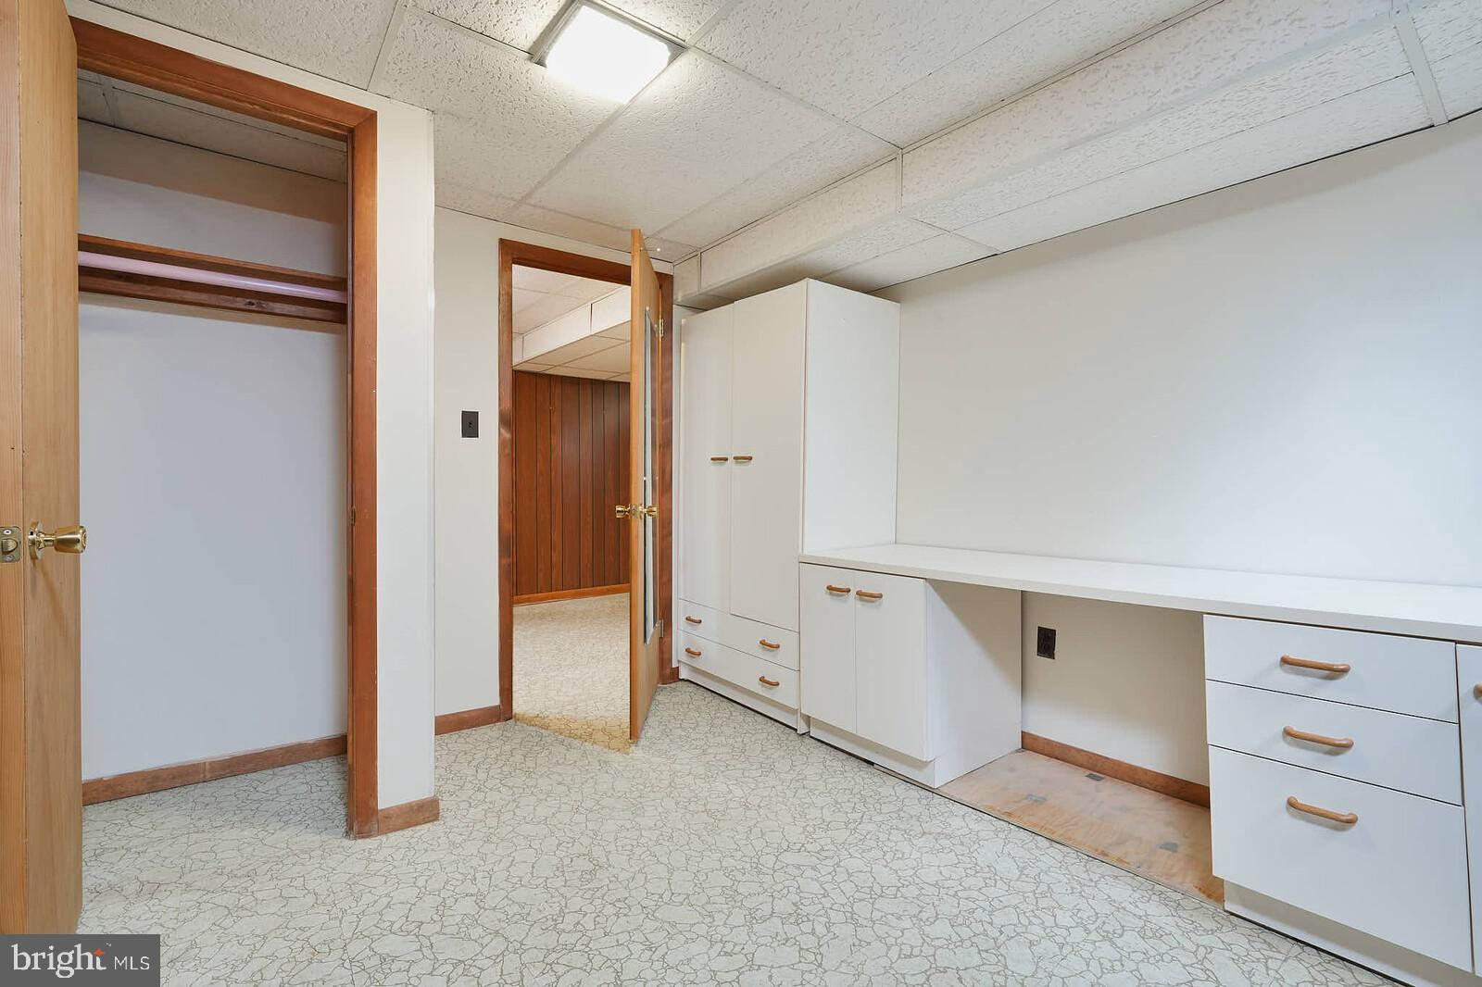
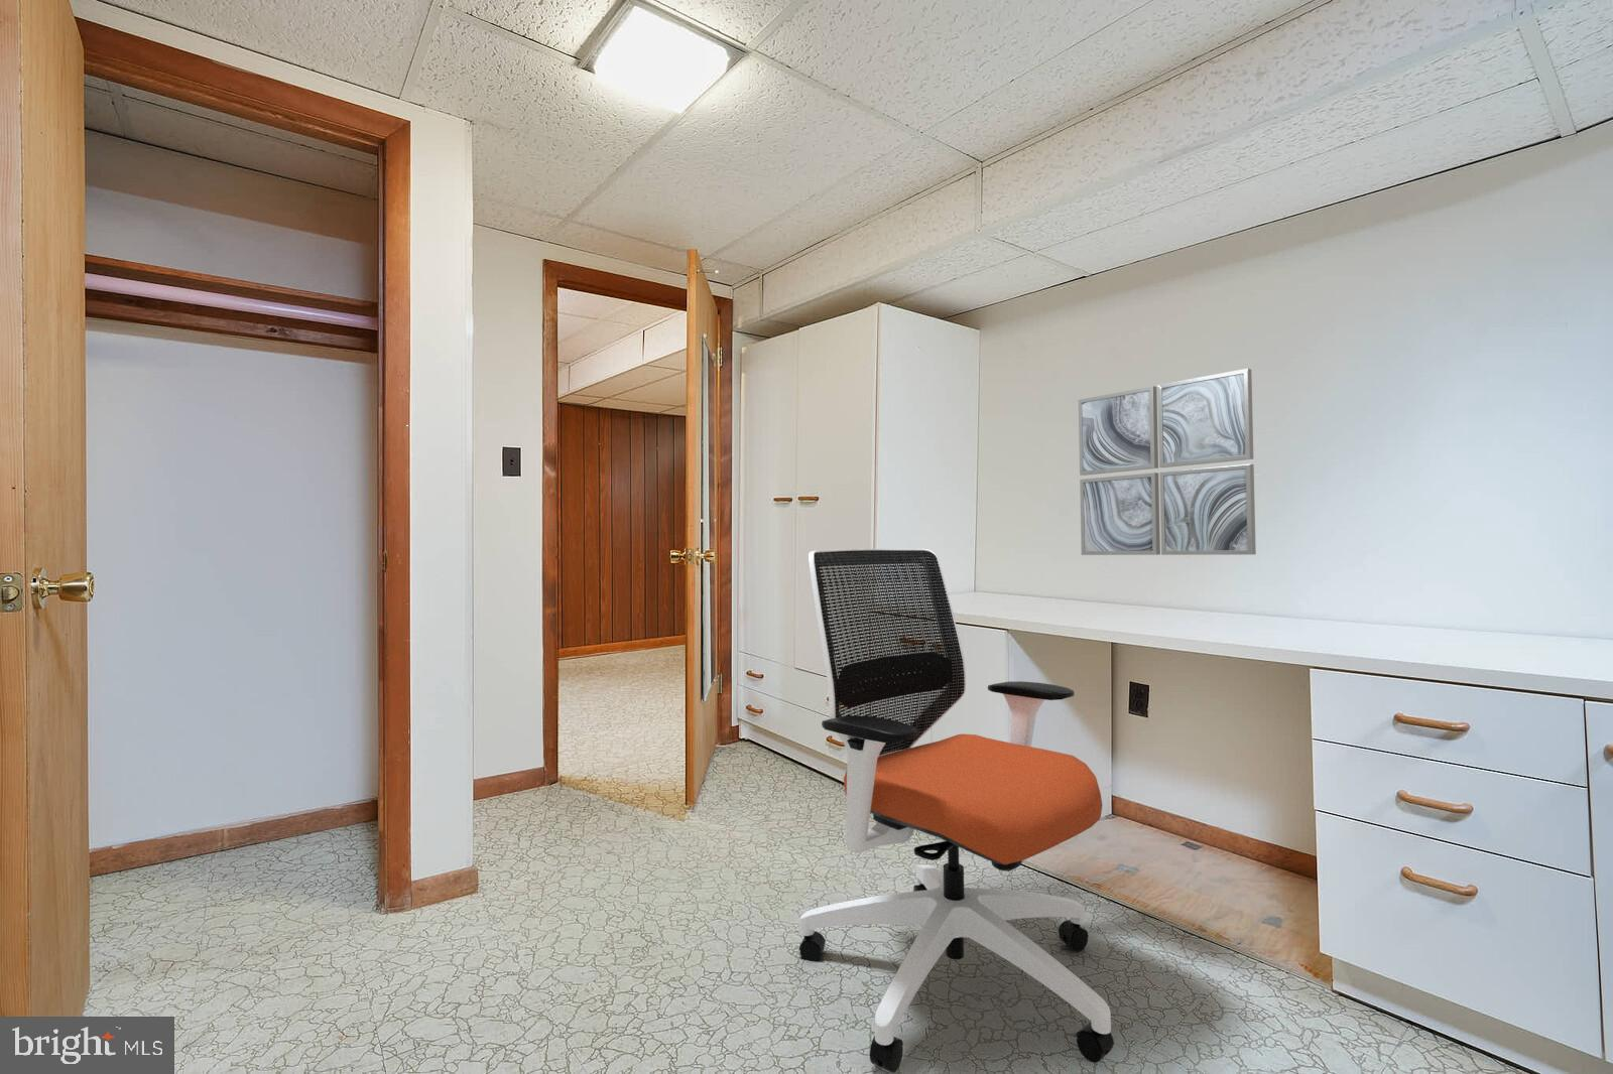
+ office chair [799,548,1115,1074]
+ wall art [1078,368,1257,556]
